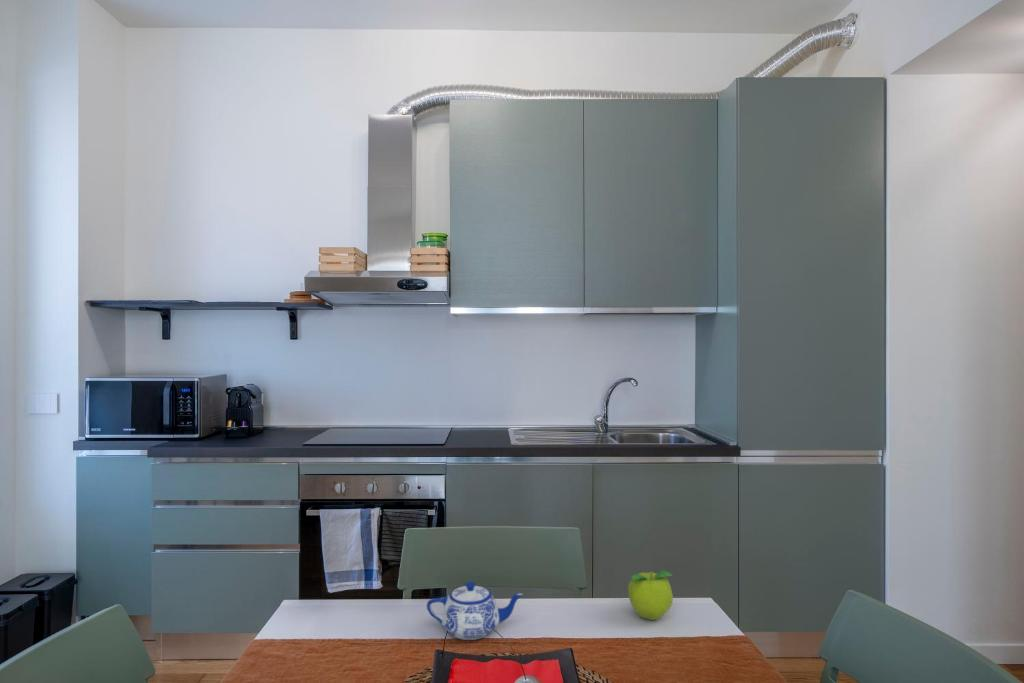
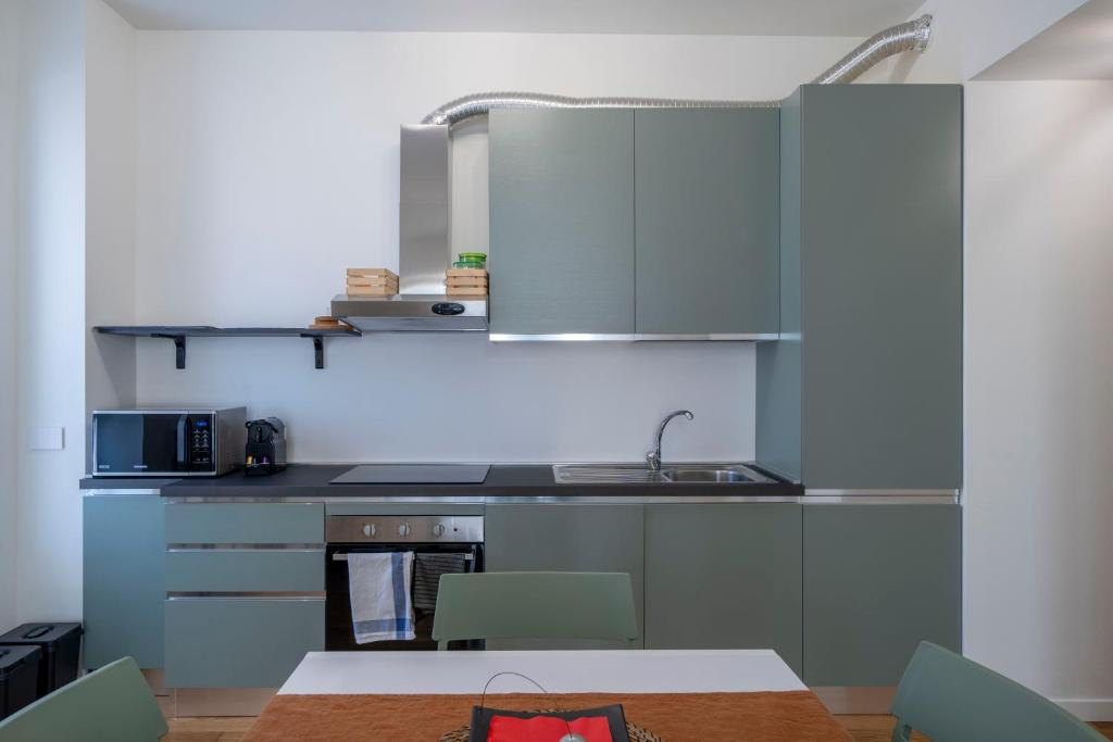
- teapot [426,581,525,641]
- fruit [627,570,674,621]
